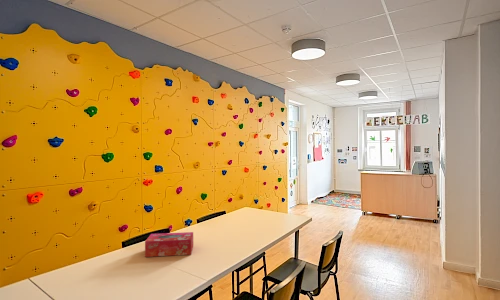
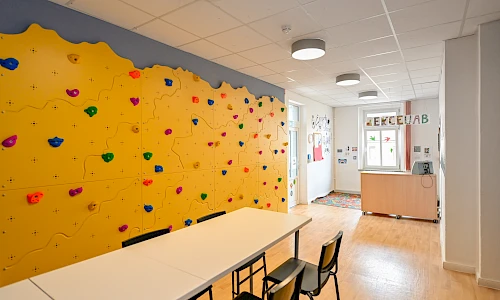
- tissue box [144,231,194,258]
